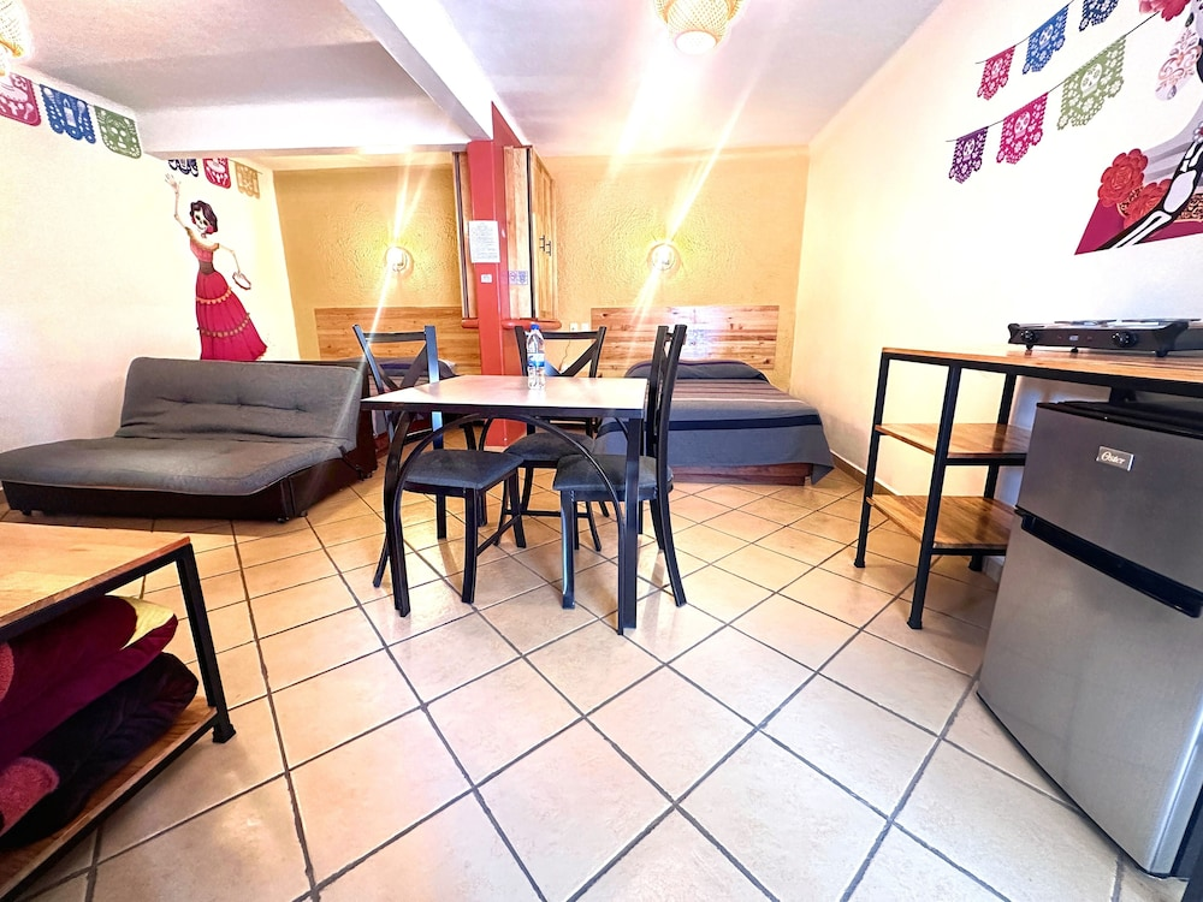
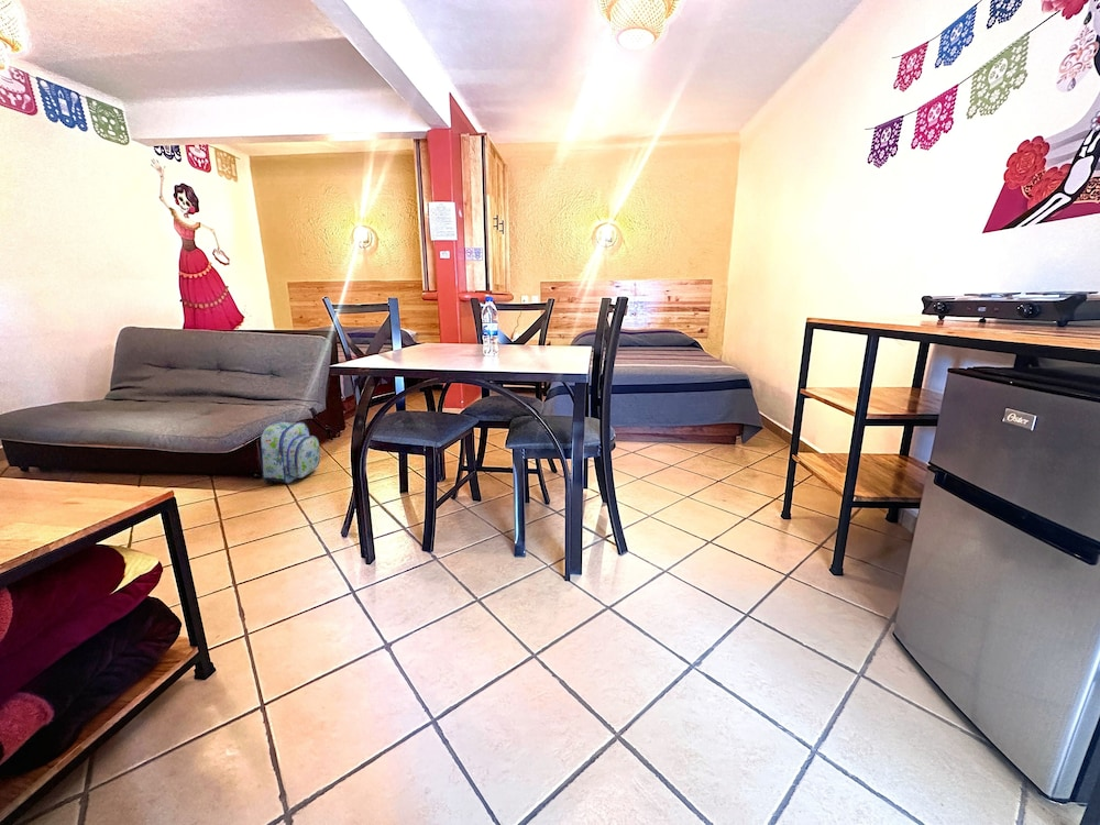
+ backpack [260,421,321,485]
